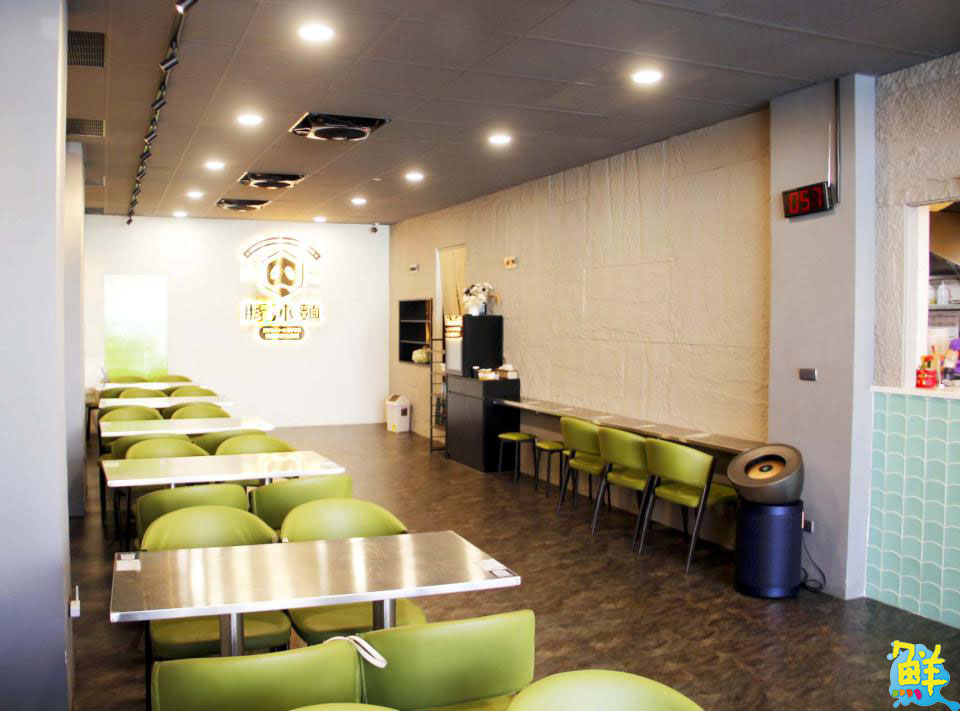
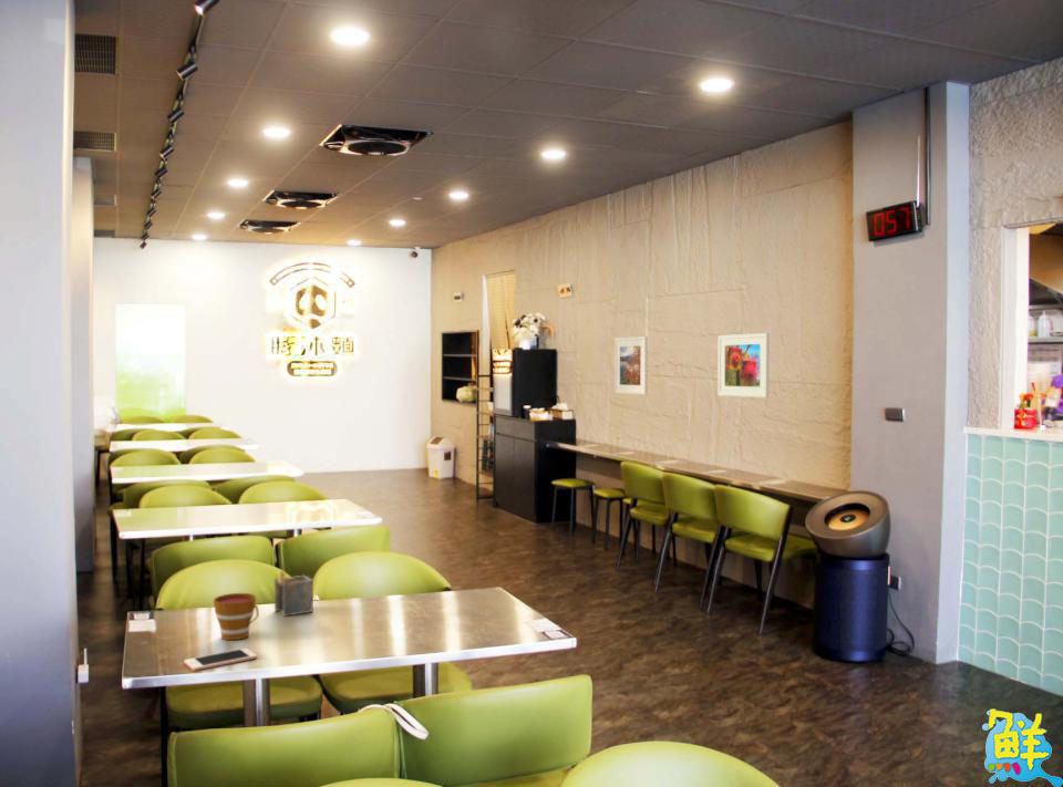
+ napkin holder [274,569,314,618]
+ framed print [613,335,649,396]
+ cup [213,592,260,641]
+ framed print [716,332,771,398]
+ cell phone [183,648,258,672]
